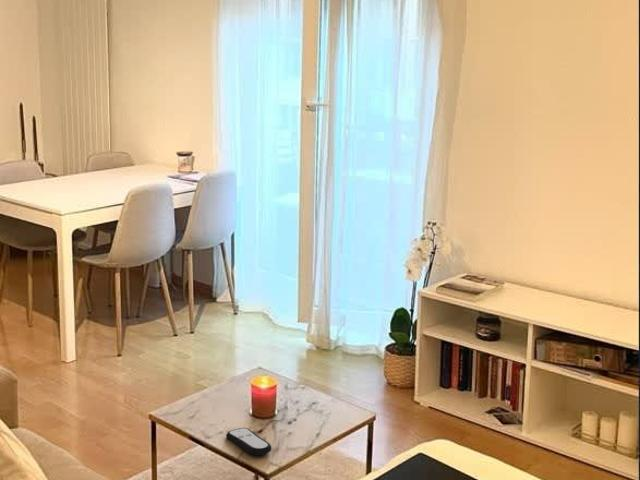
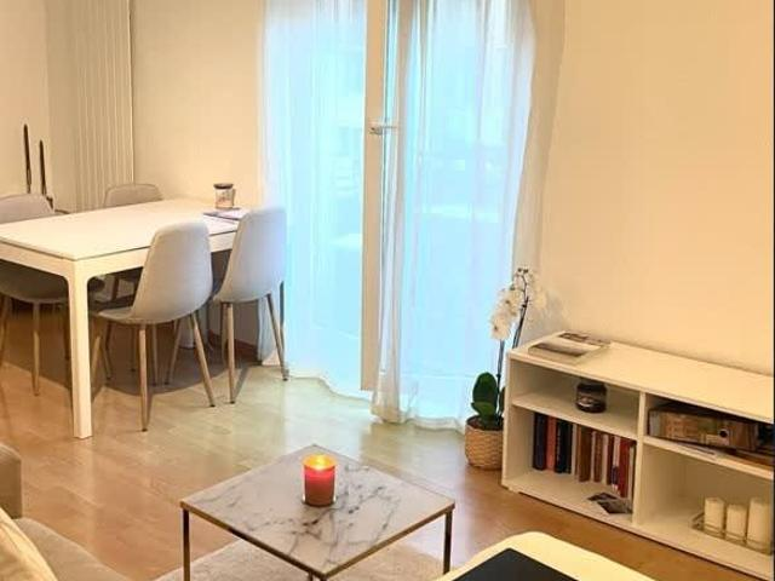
- remote control [225,427,272,456]
